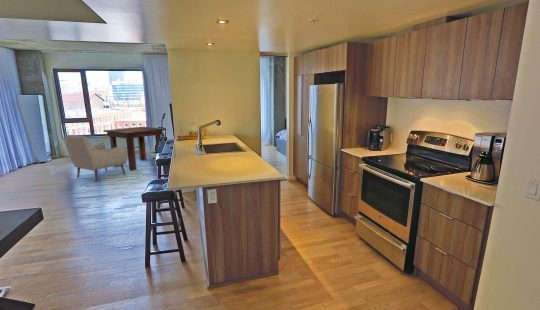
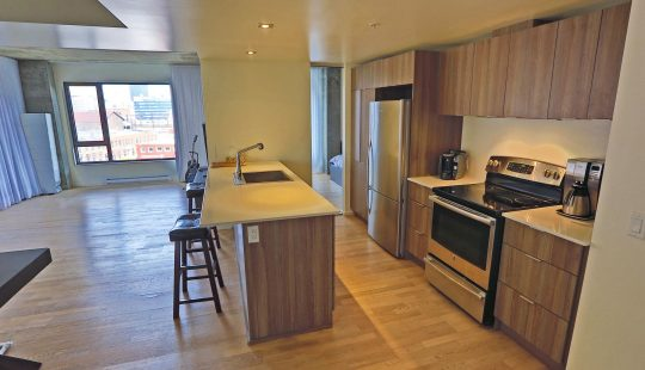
- dining table [102,126,166,171]
- chair [63,134,128,183]
